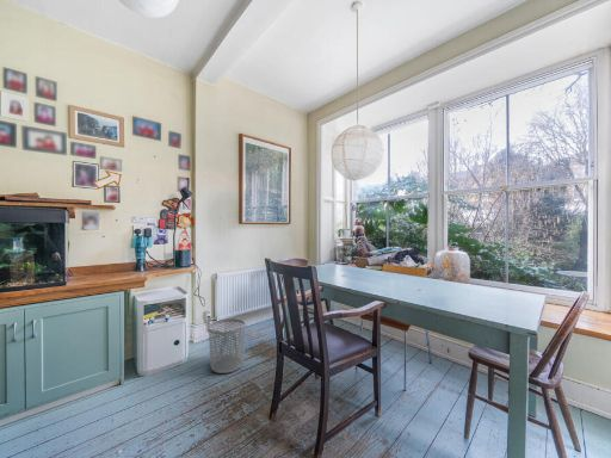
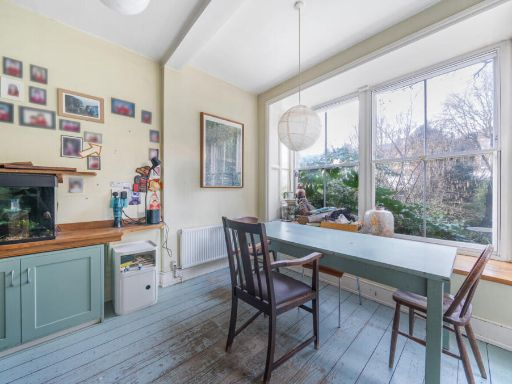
- waste bin [208,317,246,375]
